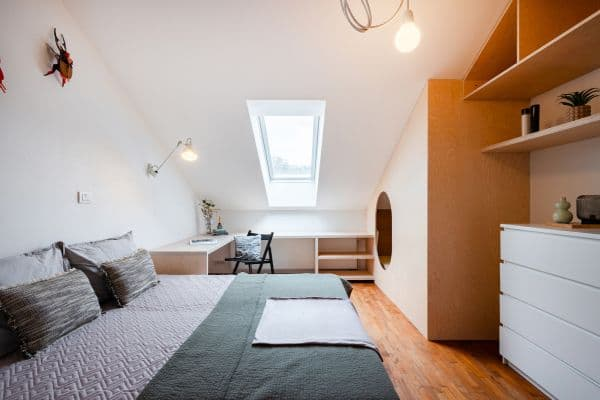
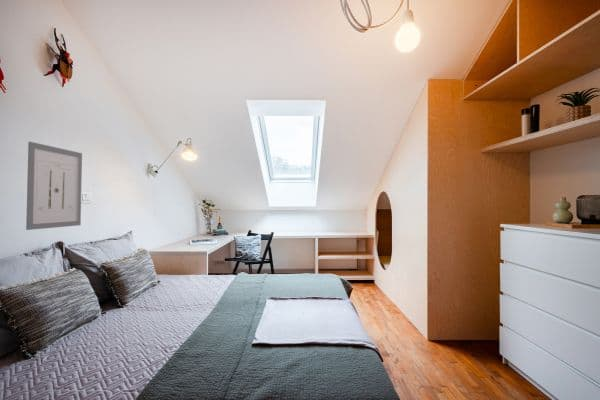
+ wall art [25,141,83,231]
